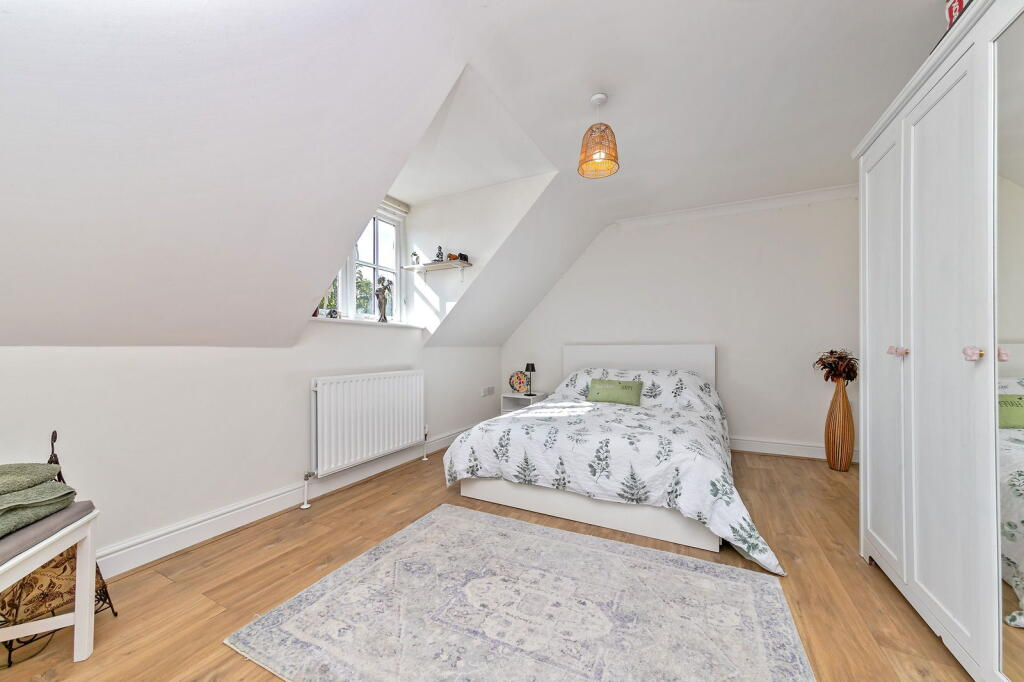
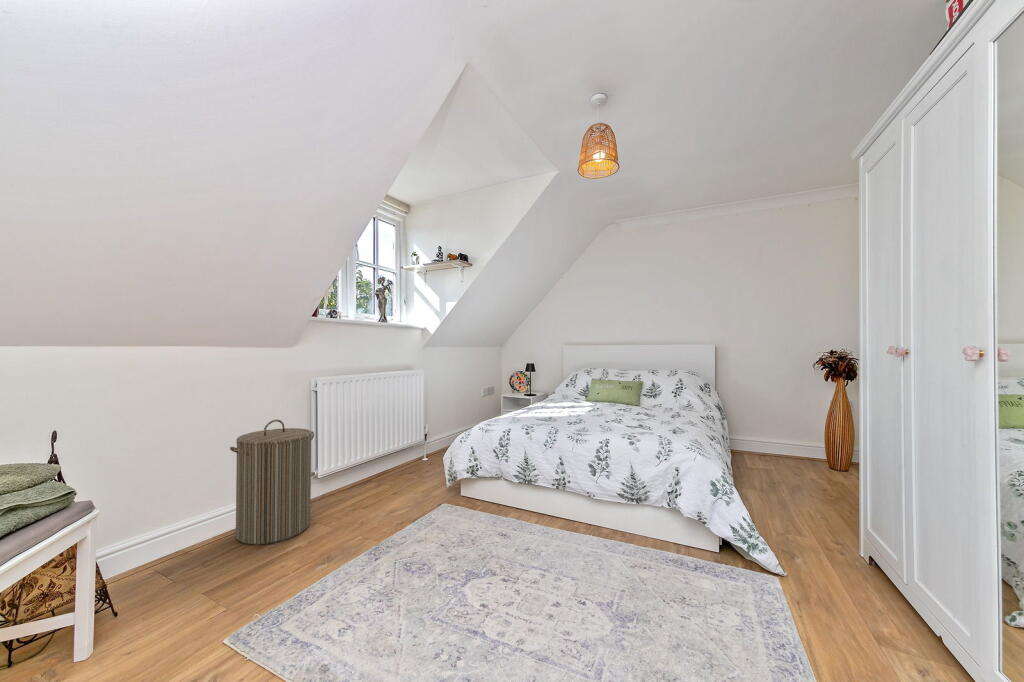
+ laundry hamper [229,419,315,546]
